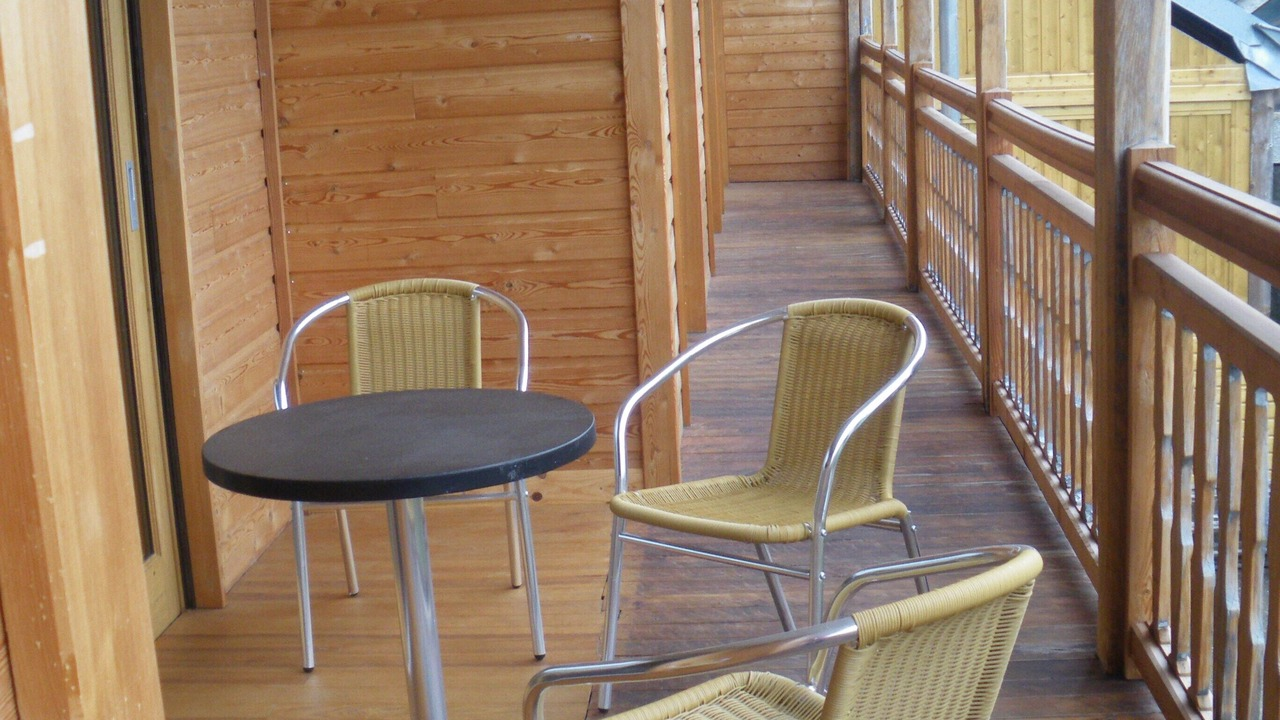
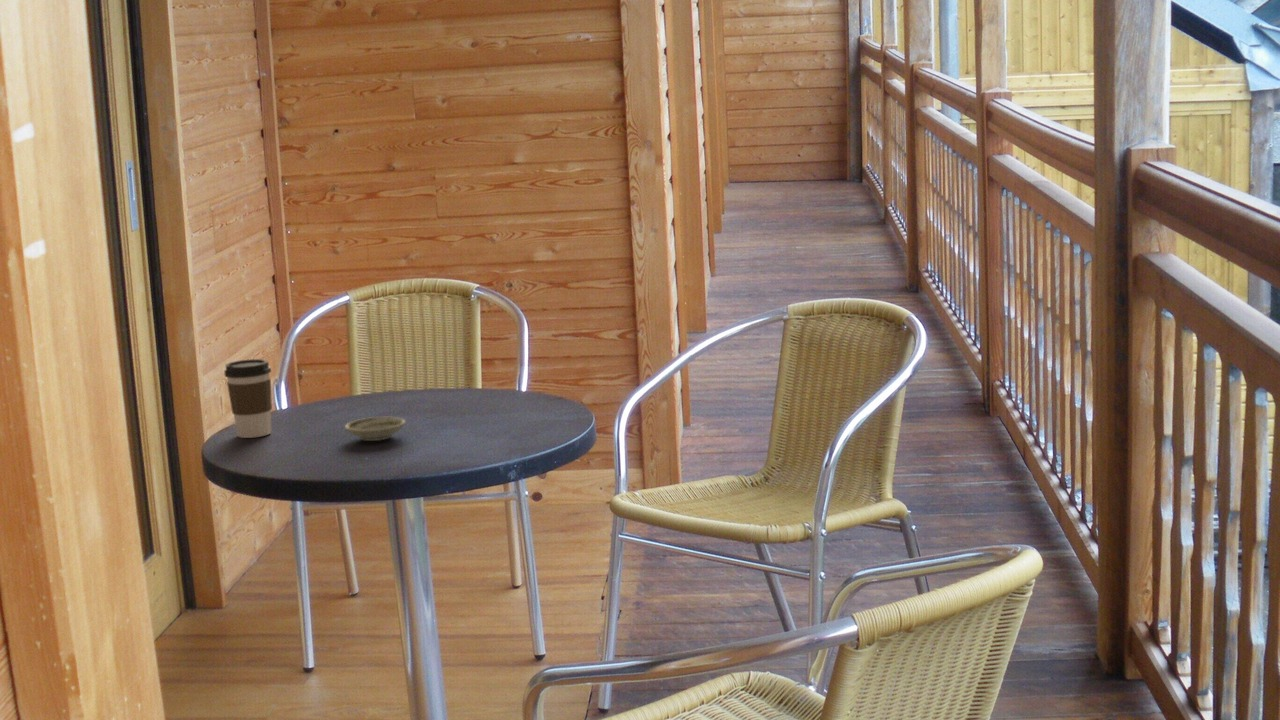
+ coffee cup [223,358,273,439]
+ saucer [344,416,407,442]
